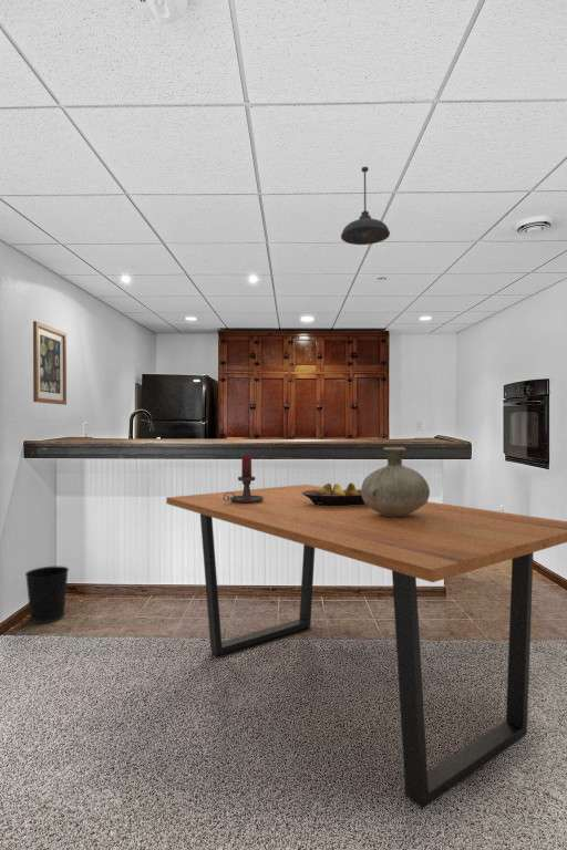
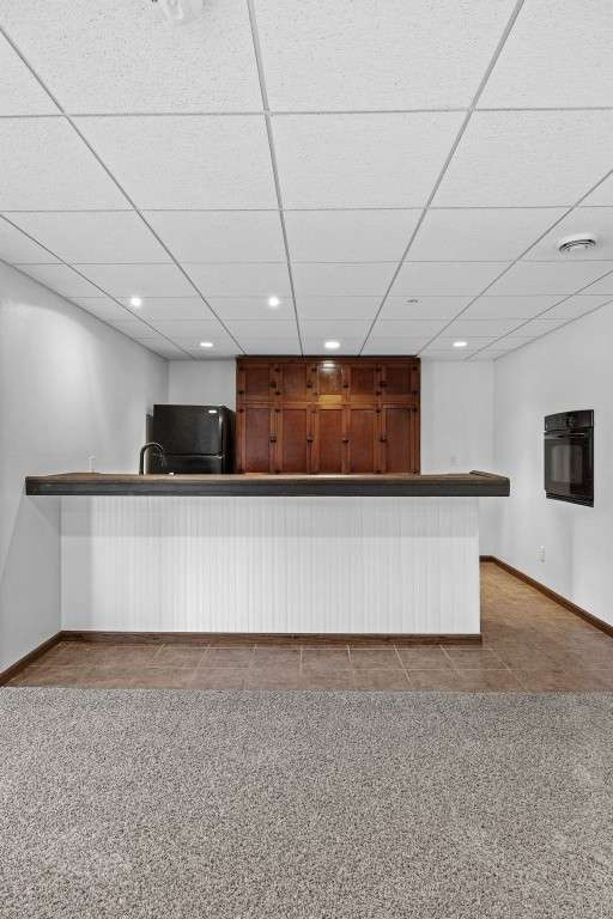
- candle holder [223,454,264,504]
- fruit bowl [302,481,365,506]
- vase [360,446,431,517]
- dining table [165,484,567,809]
- pendant light [340,166,391,246]
- wall art [32,320,68,406]
- wastebasket [24,566,70,624]
